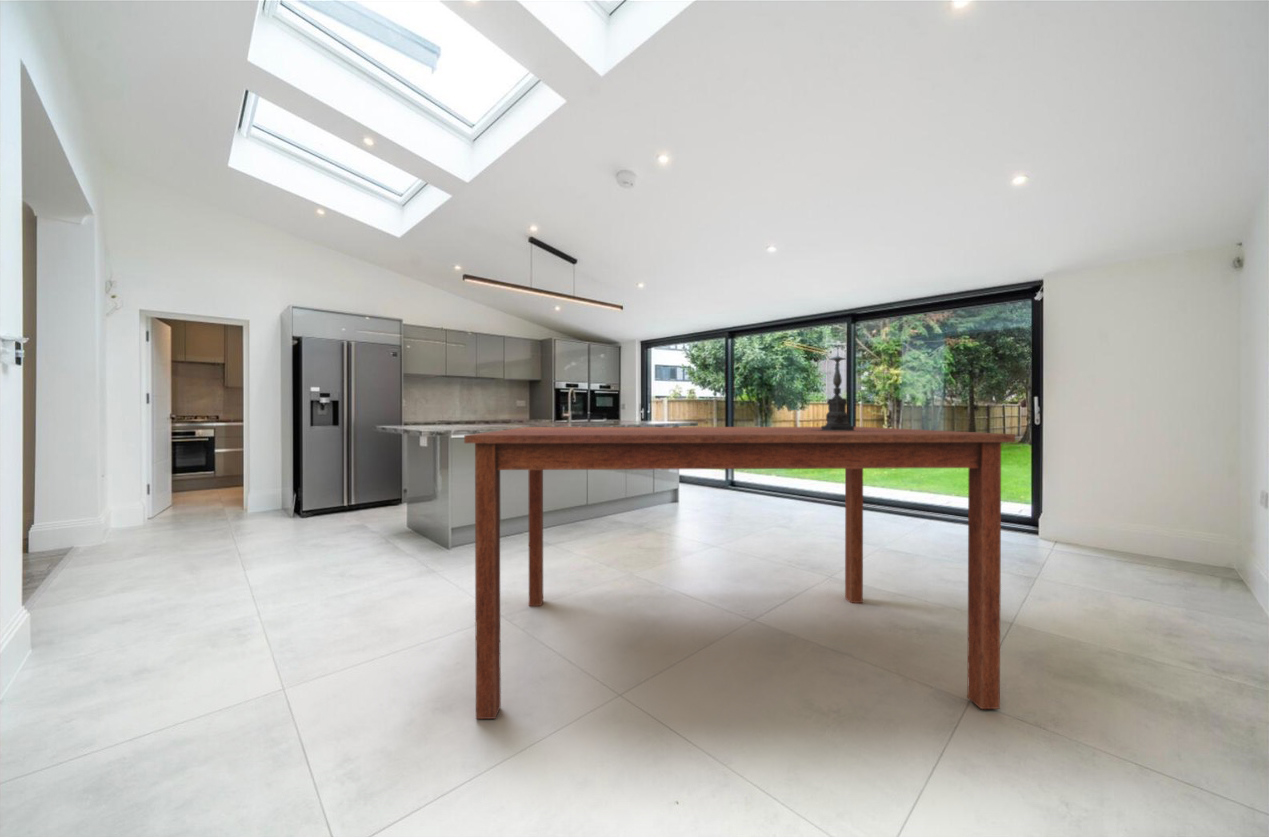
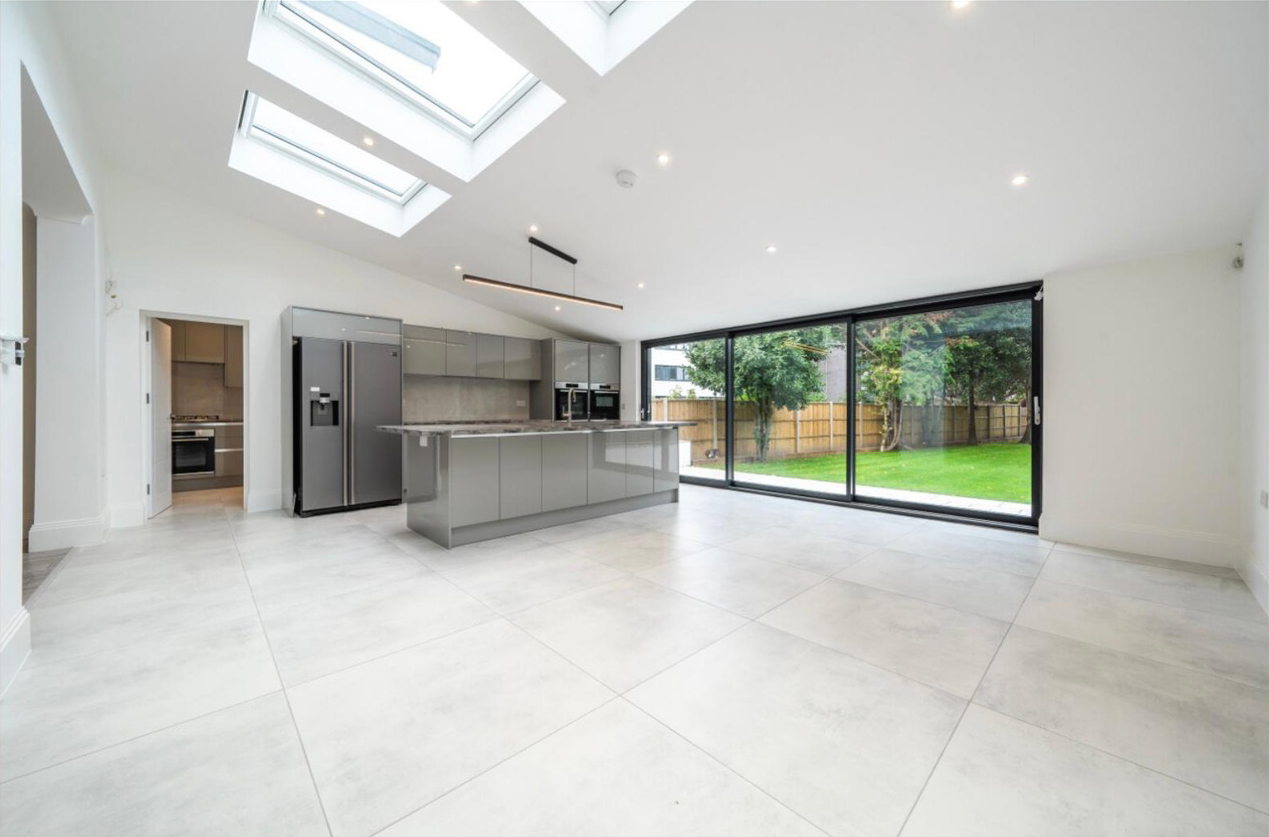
- dining table [463,426,1016,720]
- candle holder [806,345,864,431]
